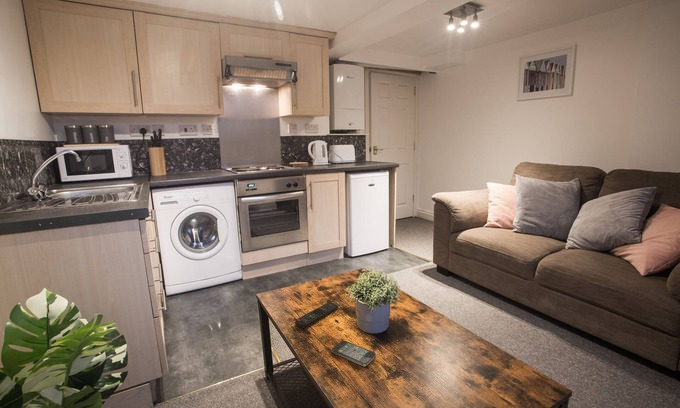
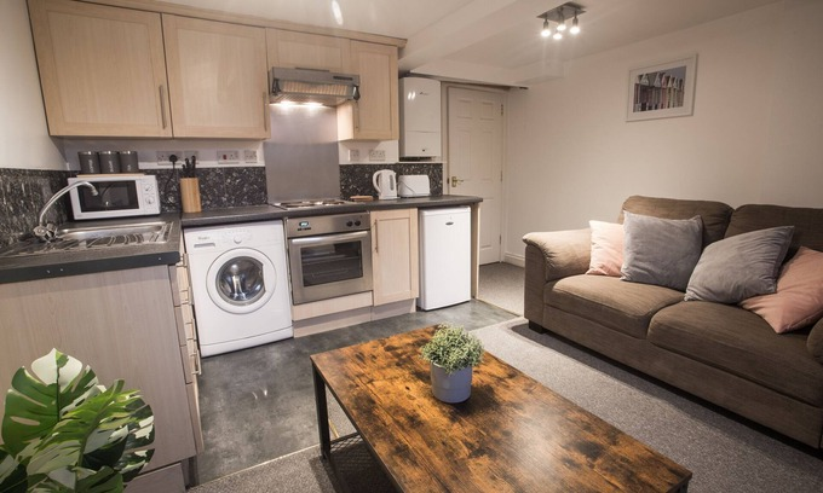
- remote control [294,302,339,329]
- smartphone [331,340,377,368]
